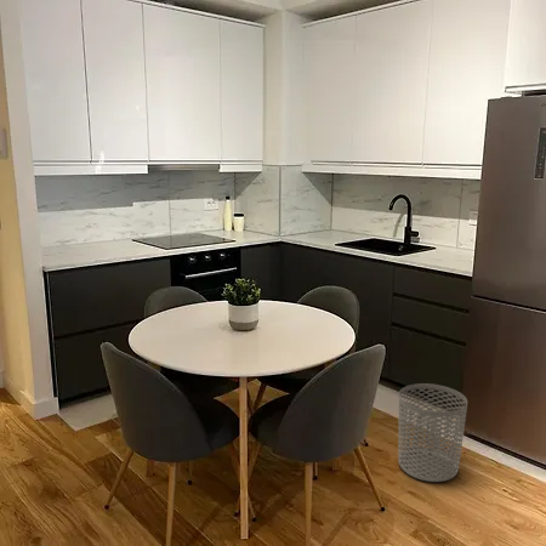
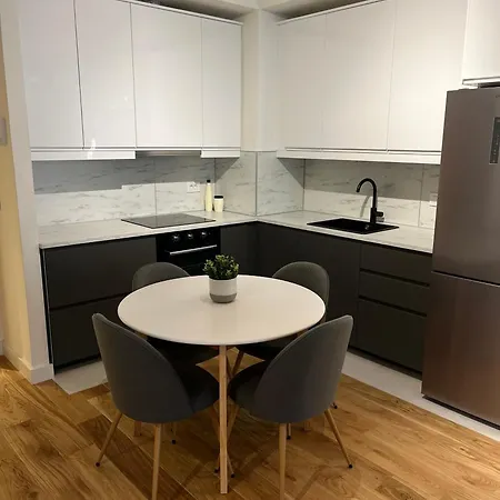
- waste bin [397,382,468,483]
